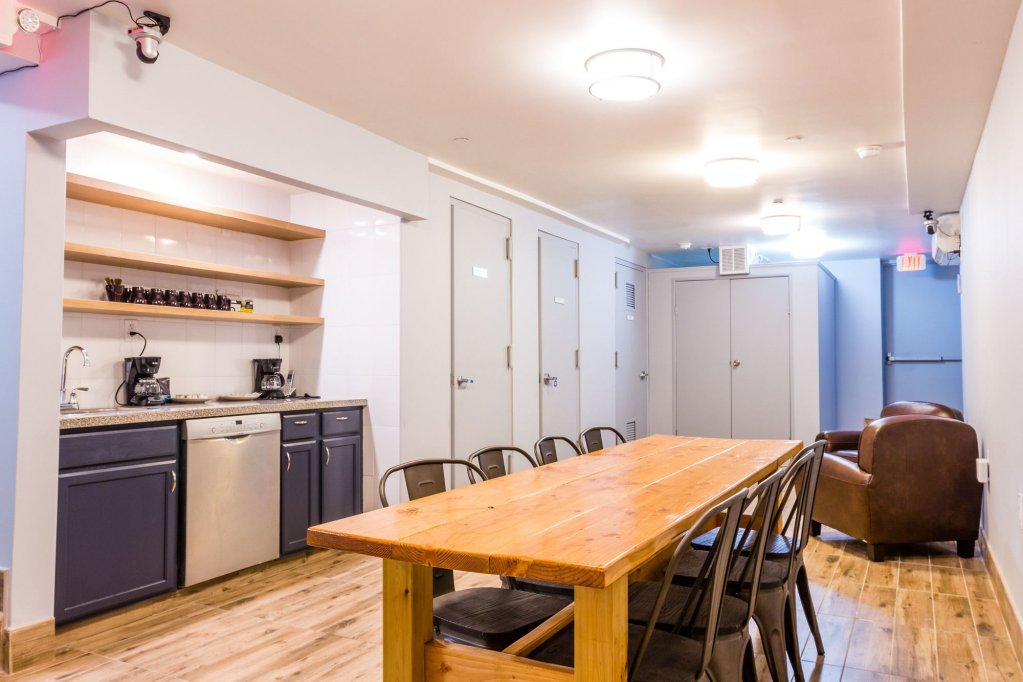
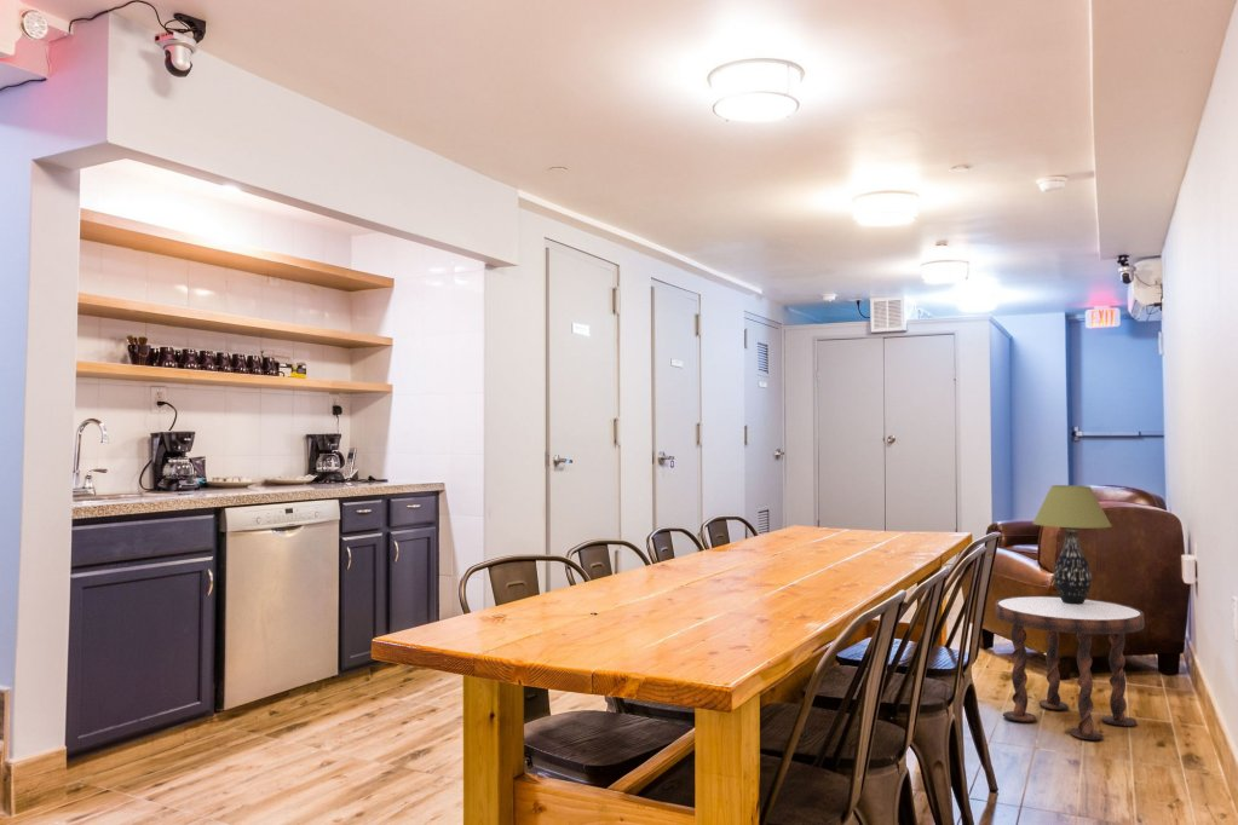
+ table lamp [1031,484,1113,604]
+ side table [994,594,1145,742]
